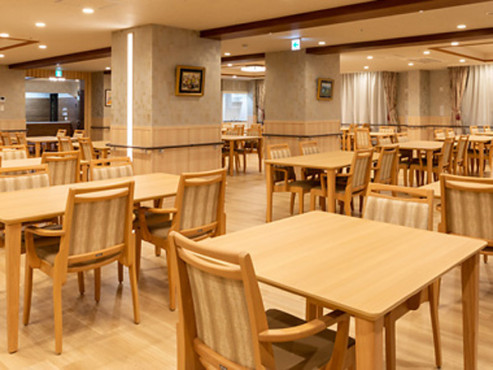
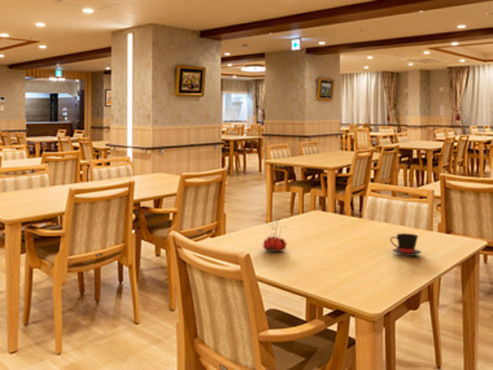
+ flower [261,213,290,253]
+ teacup [389,232,422,257]
